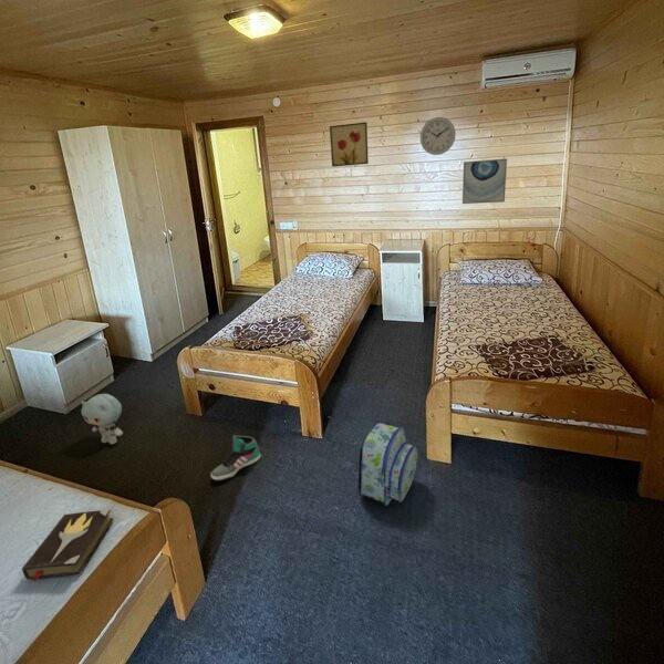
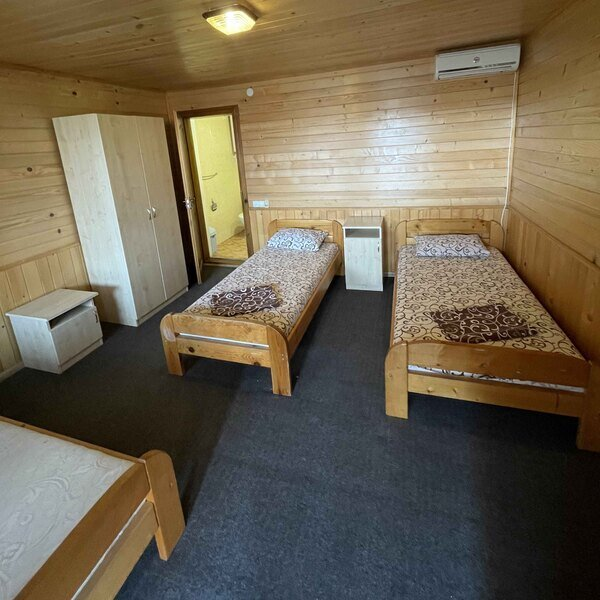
- backpack [357,422,418,507]
- wall art [461,157,508,205]
- wall art [329,121,370,168]
- wall clock [419,116,457,156]
- sneaker [209,434,261,483]
- hardback book [21,508,115,583]
- plush toy [81,393,124,445]
